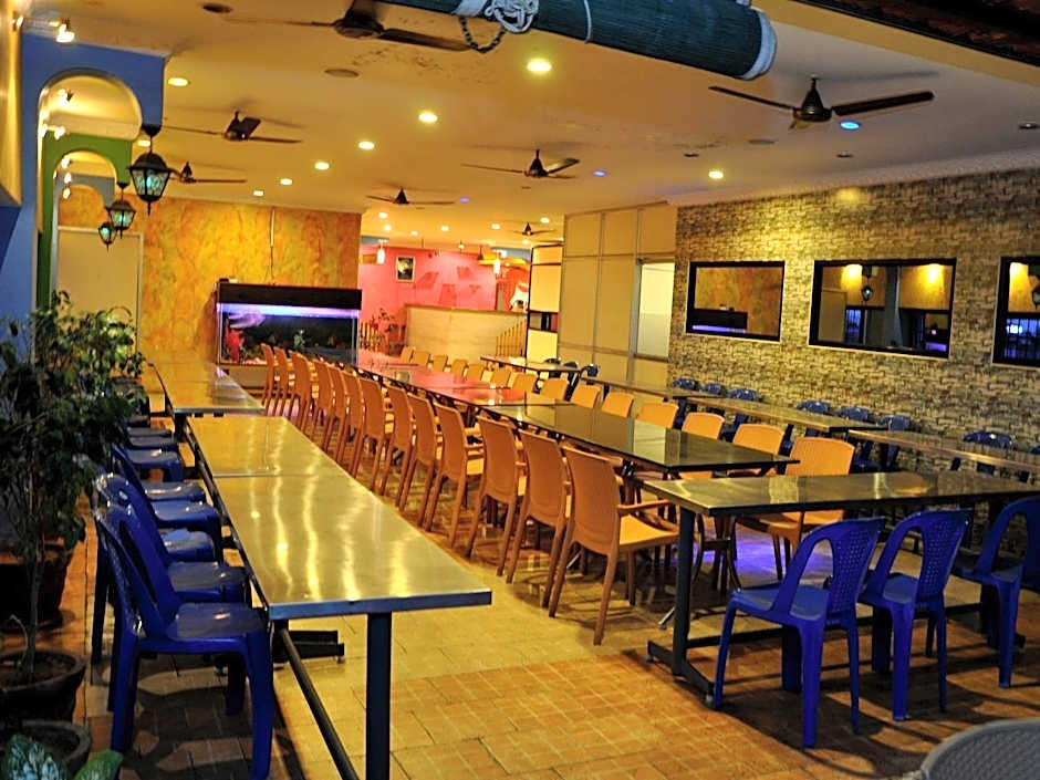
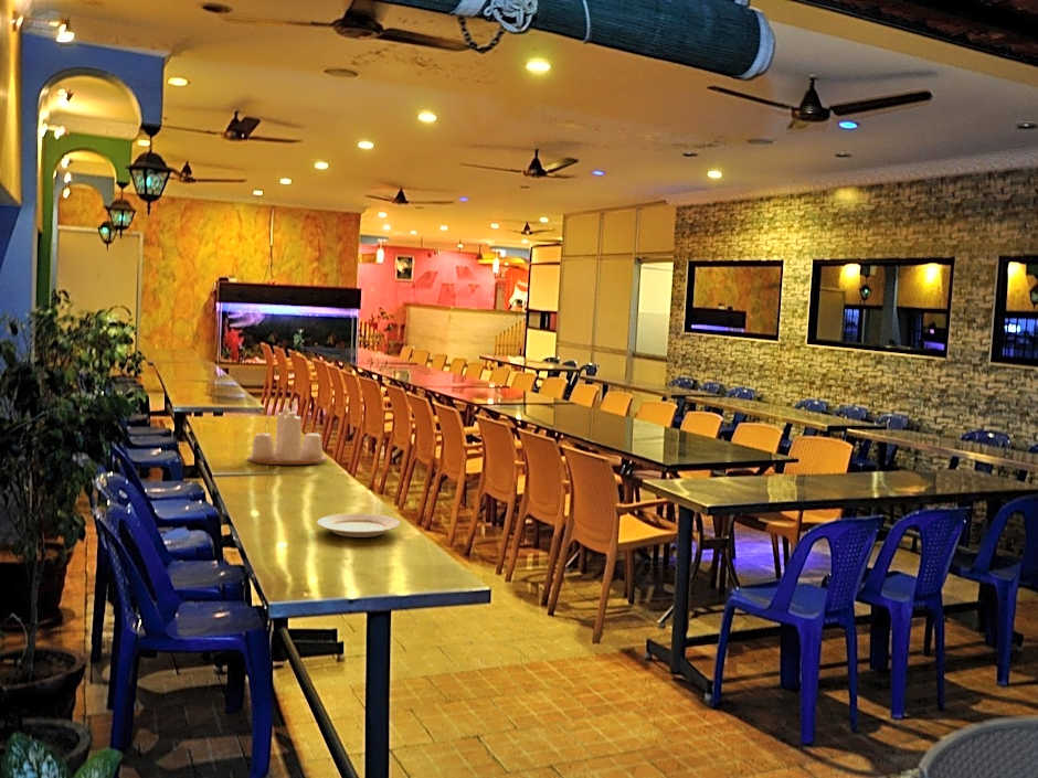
+ condiment set [247,397,328,466]
+ plate [316,512,401,539]
